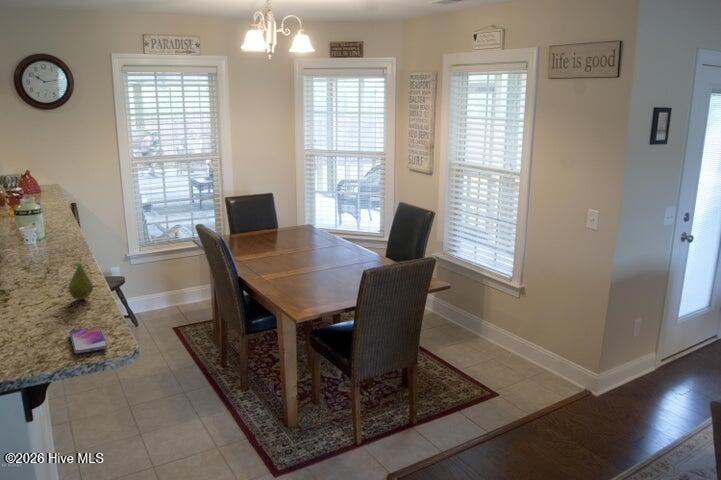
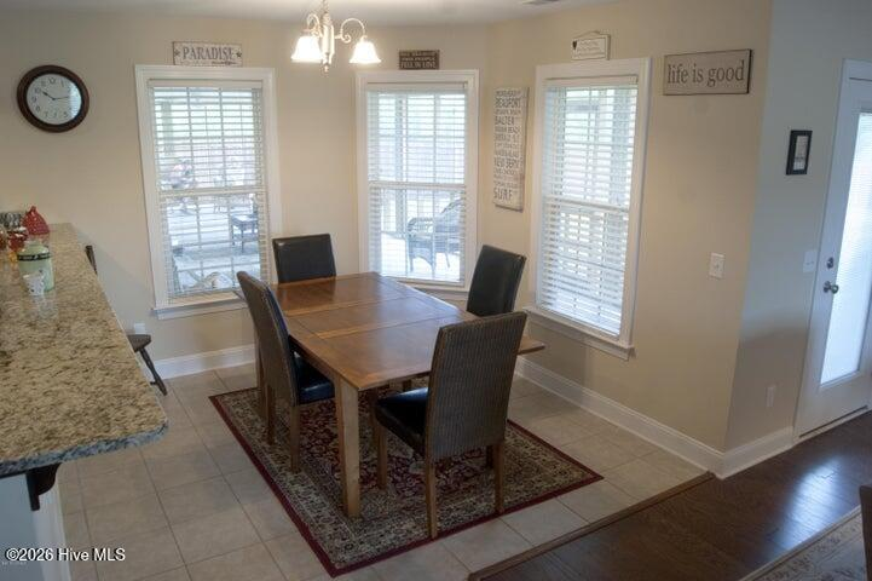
- smartphone [69,325,109,355]
- fruit [68,257,94,301]
